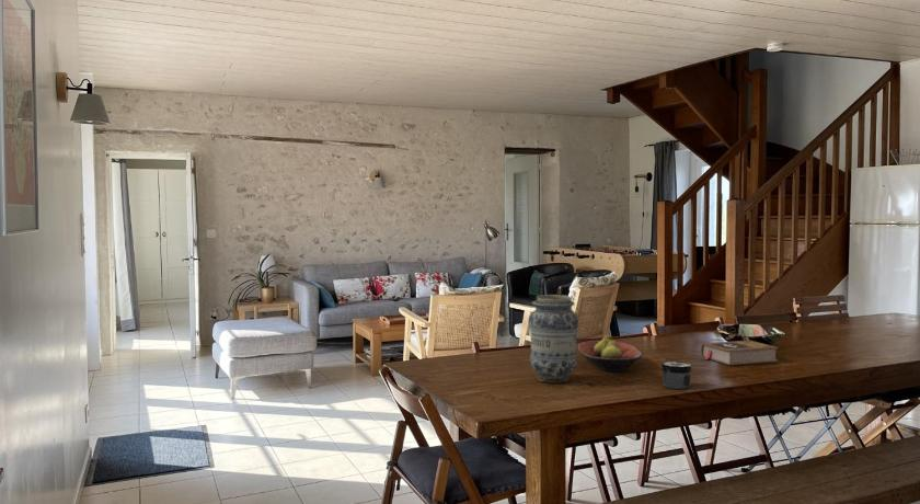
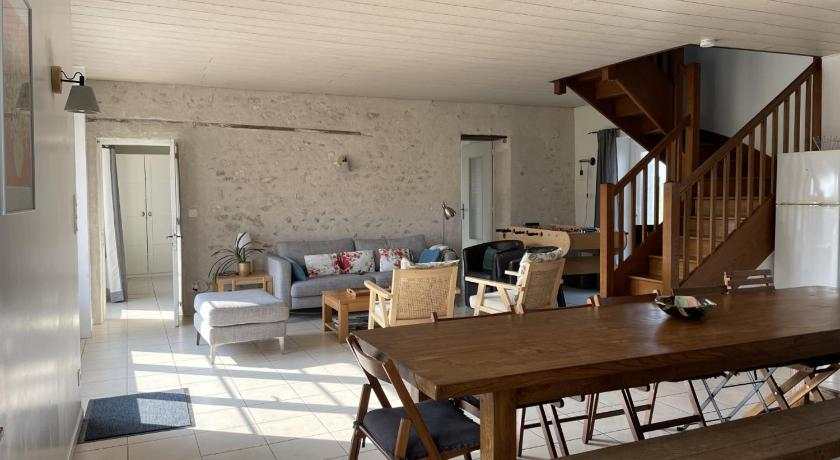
- fruit bowl [576,334,643,373]
- jar [660,360,693,390]
- vase [528,294,580,385]
- book [700,340,780,366]
